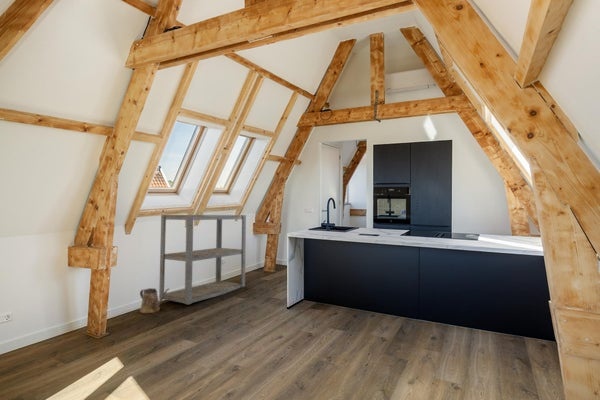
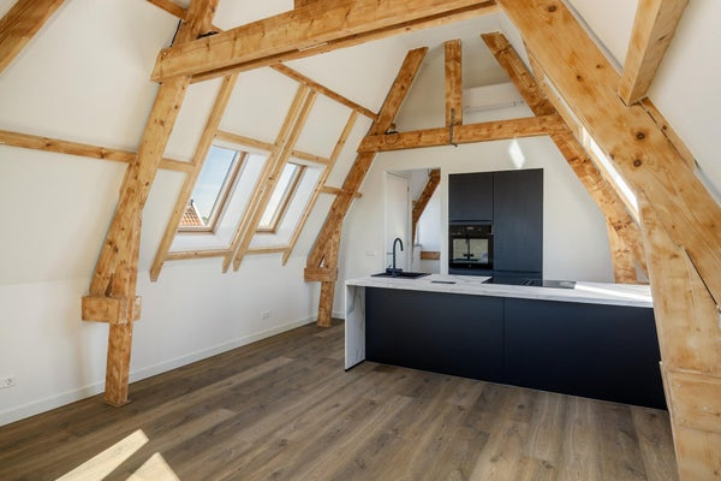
- watering can [139,287,170,314]
- shelving unit [158,214,247,305]
